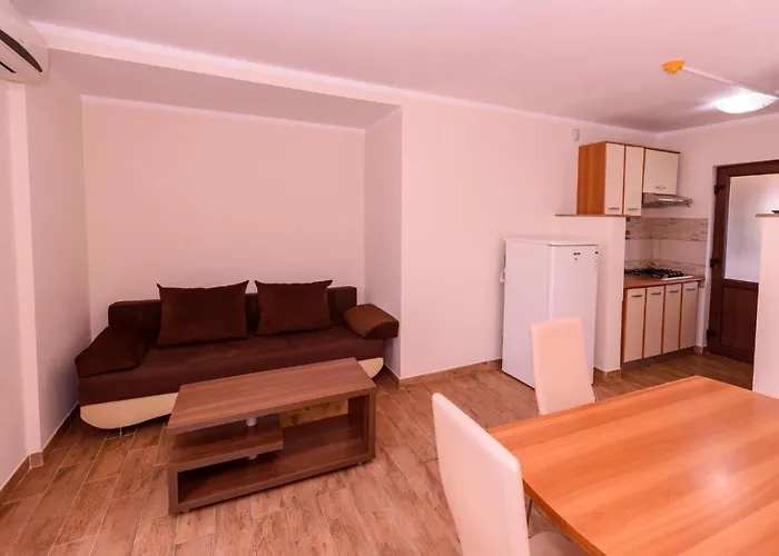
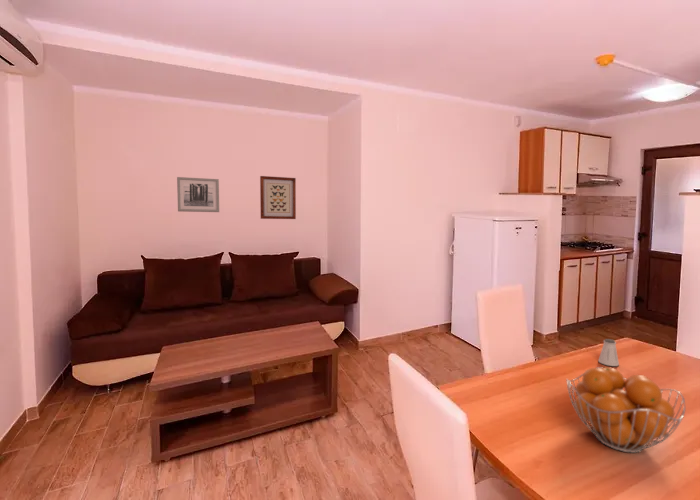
+ wall art [176,176,220,213]
+ fruit basket [565,366,687,454]
+ saltshaker [597,338,620,367]
+ wall art [259,175,297,220]
